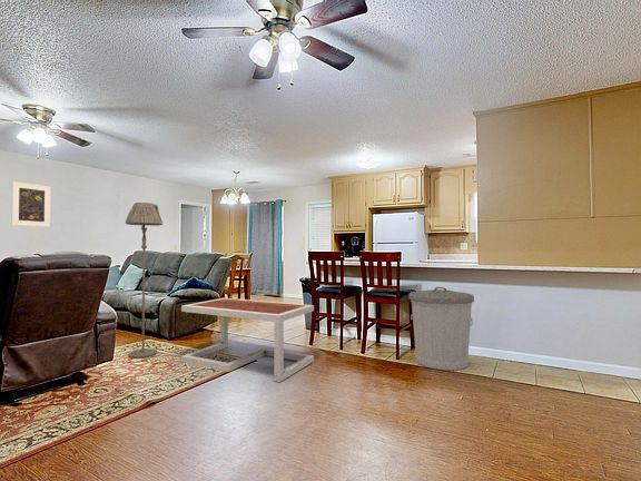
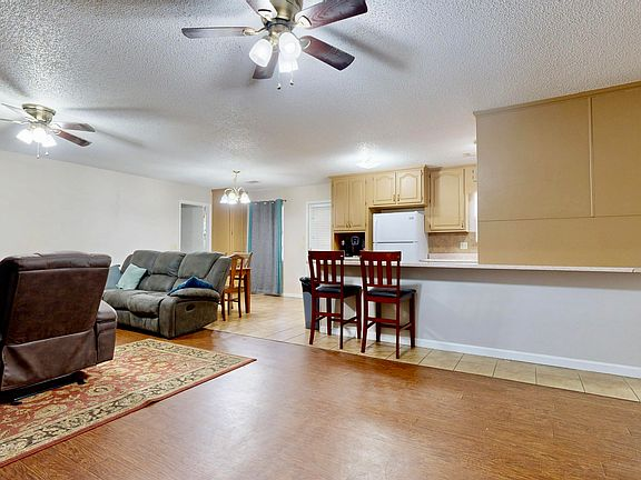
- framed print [10,180,52,228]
- coffee table [180,297,315,383]
- trash can [407,286,475,371]
- floor lamp [124,202,164,360]
